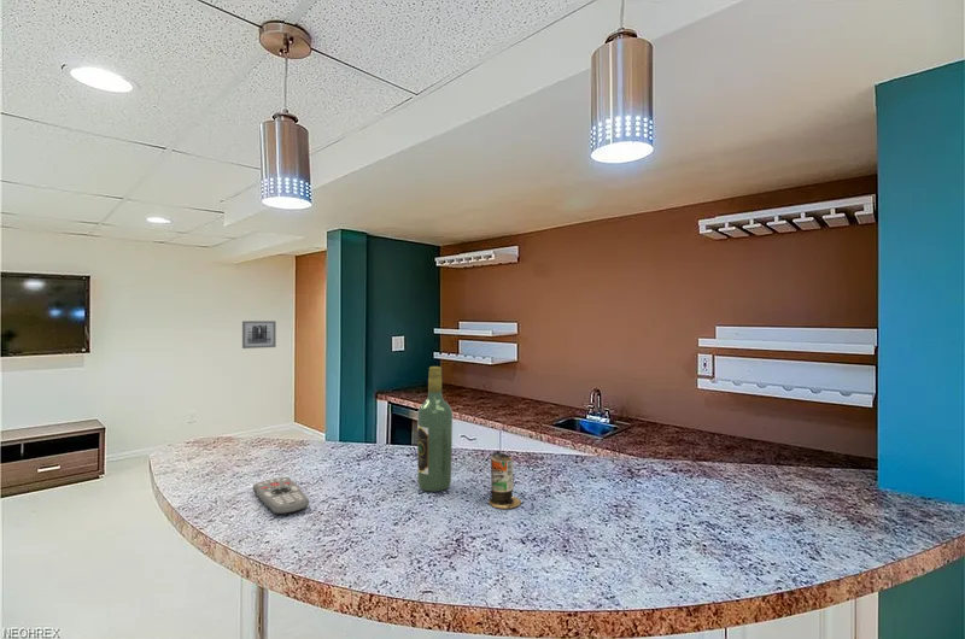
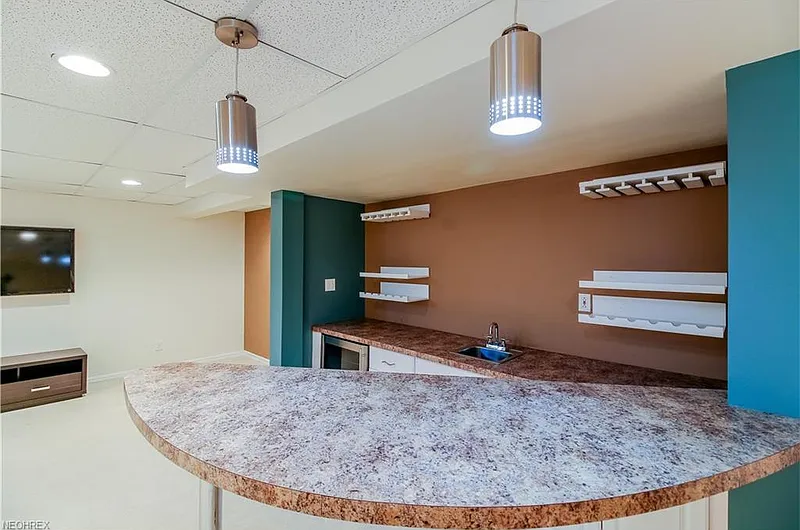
- can [487,450,522,510]
- wall art [241,320,277,350]
- remote control [252,476,310,516]
- wine bottle [416,365,454,493]
